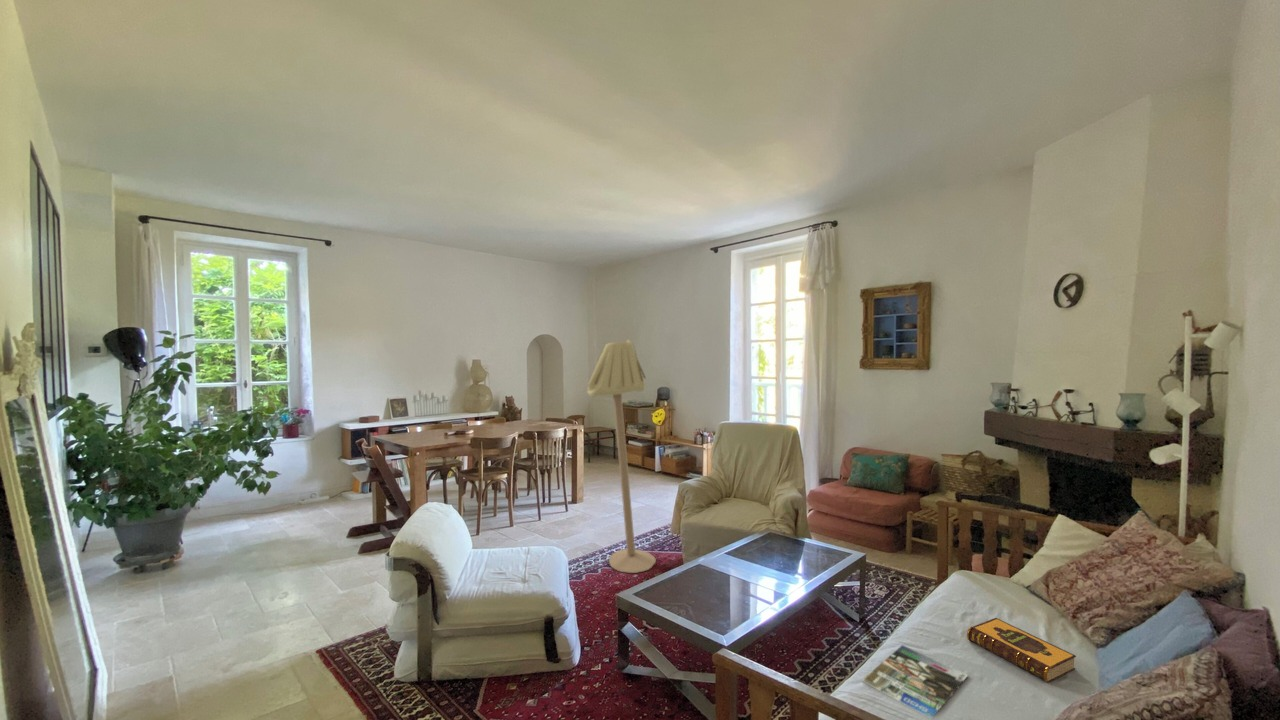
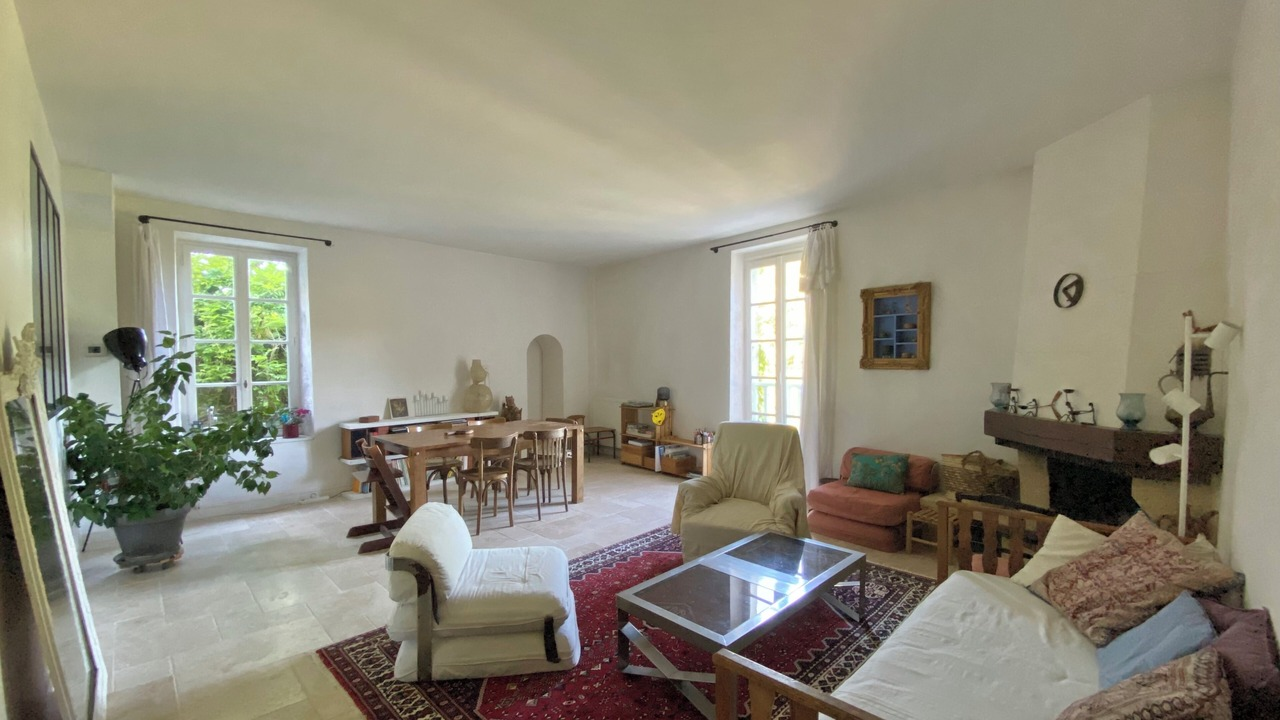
- magazine [861,644,969,720]
- hardback book [966,617,1077,684]
- floor lamp [586,338,657,574]
